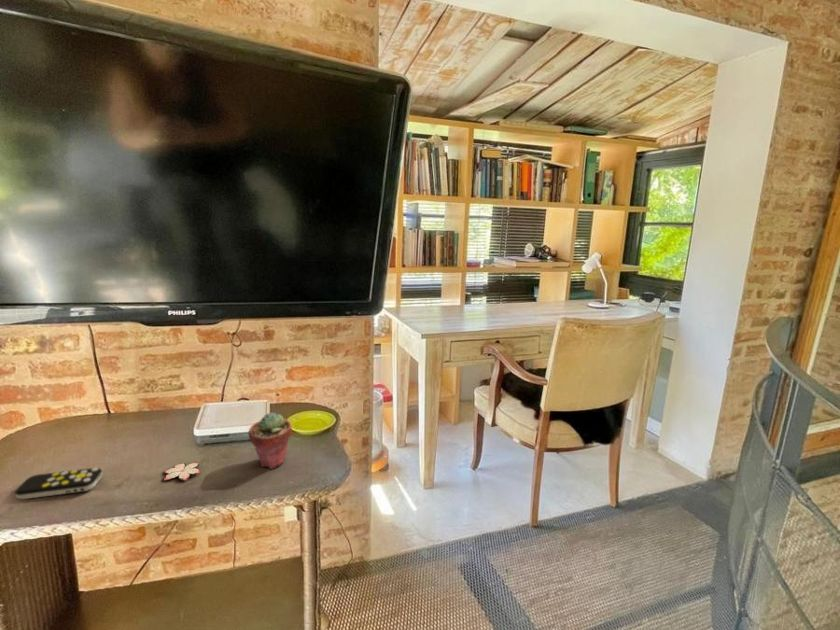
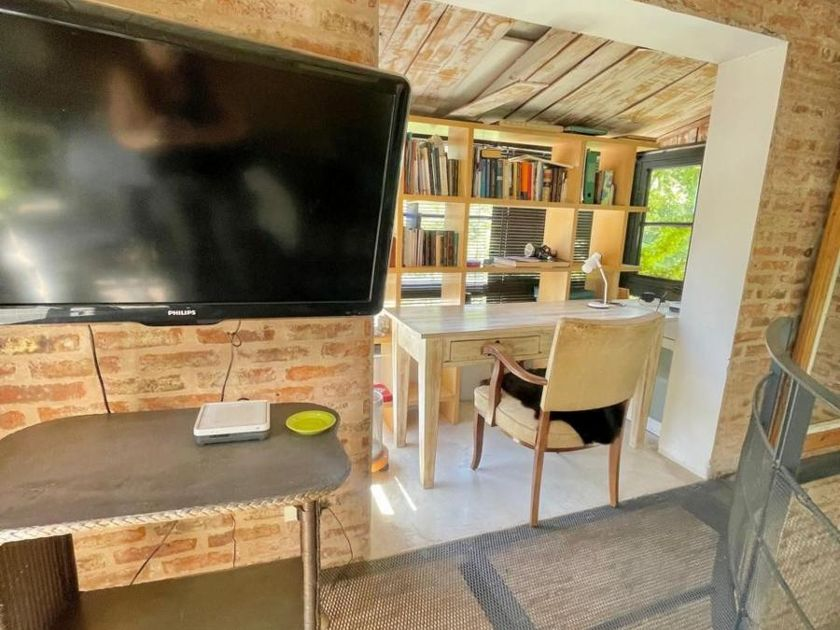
- remote control [14,467,103,500]
- flower [162,462,201,482]
- potted succulent [247,411,293,470]
